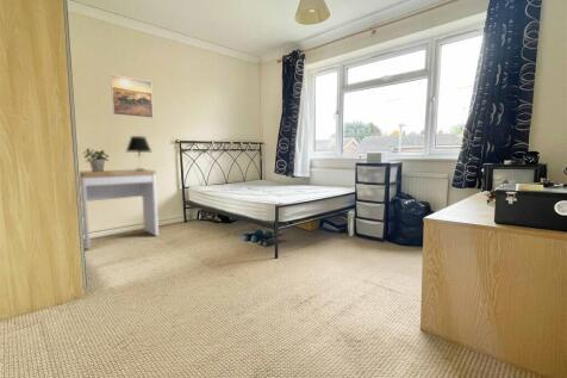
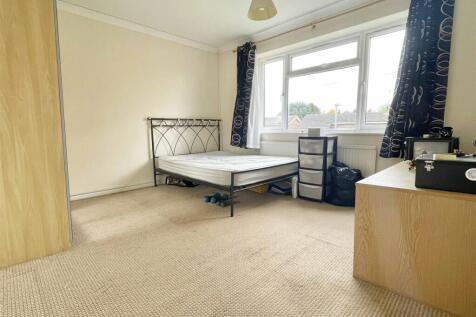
- desk [79,168,160,250]
- potted plant [81,148,111,172]
- table lamp [125,135,152,171]
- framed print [110,74,155,119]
